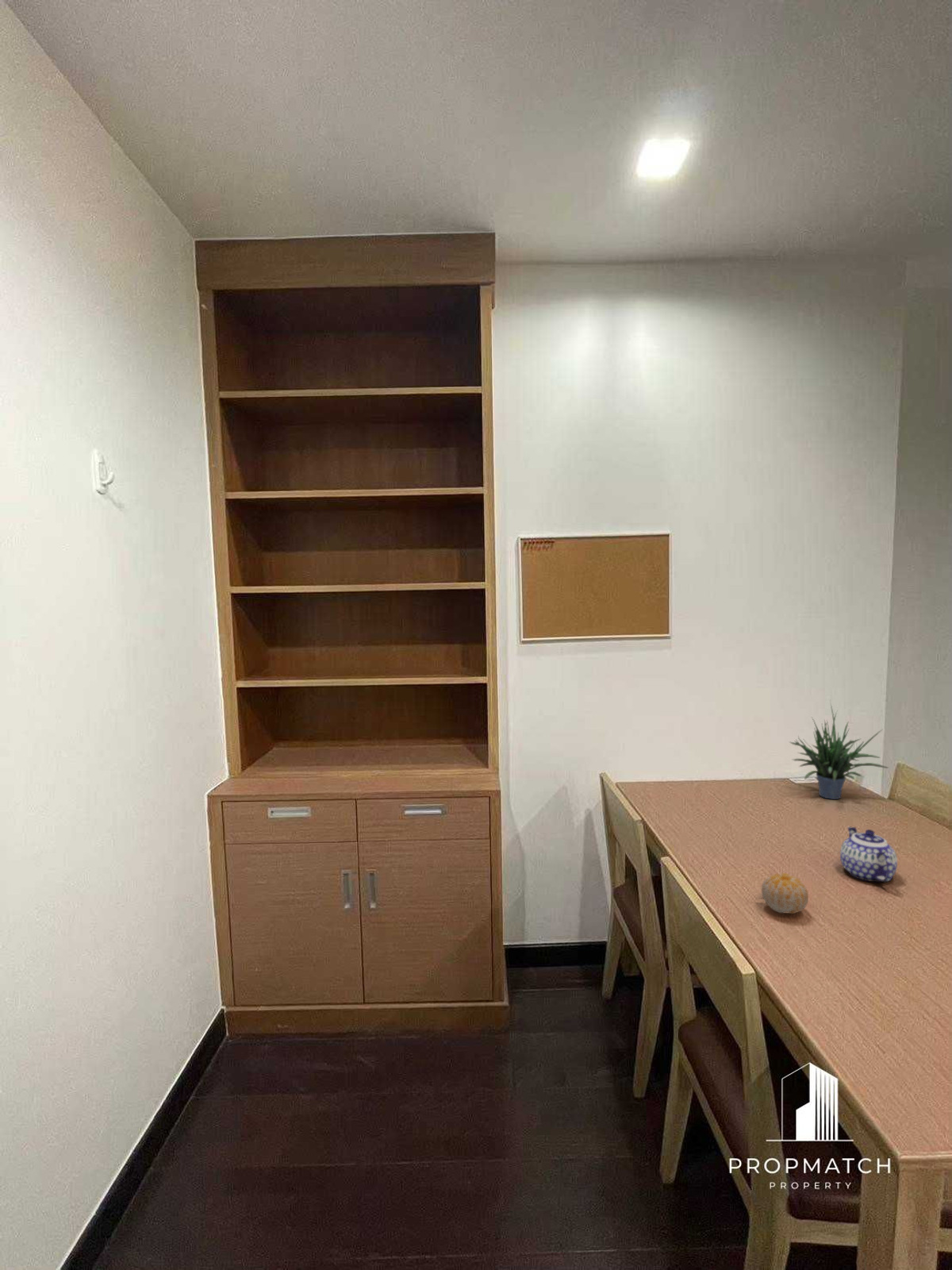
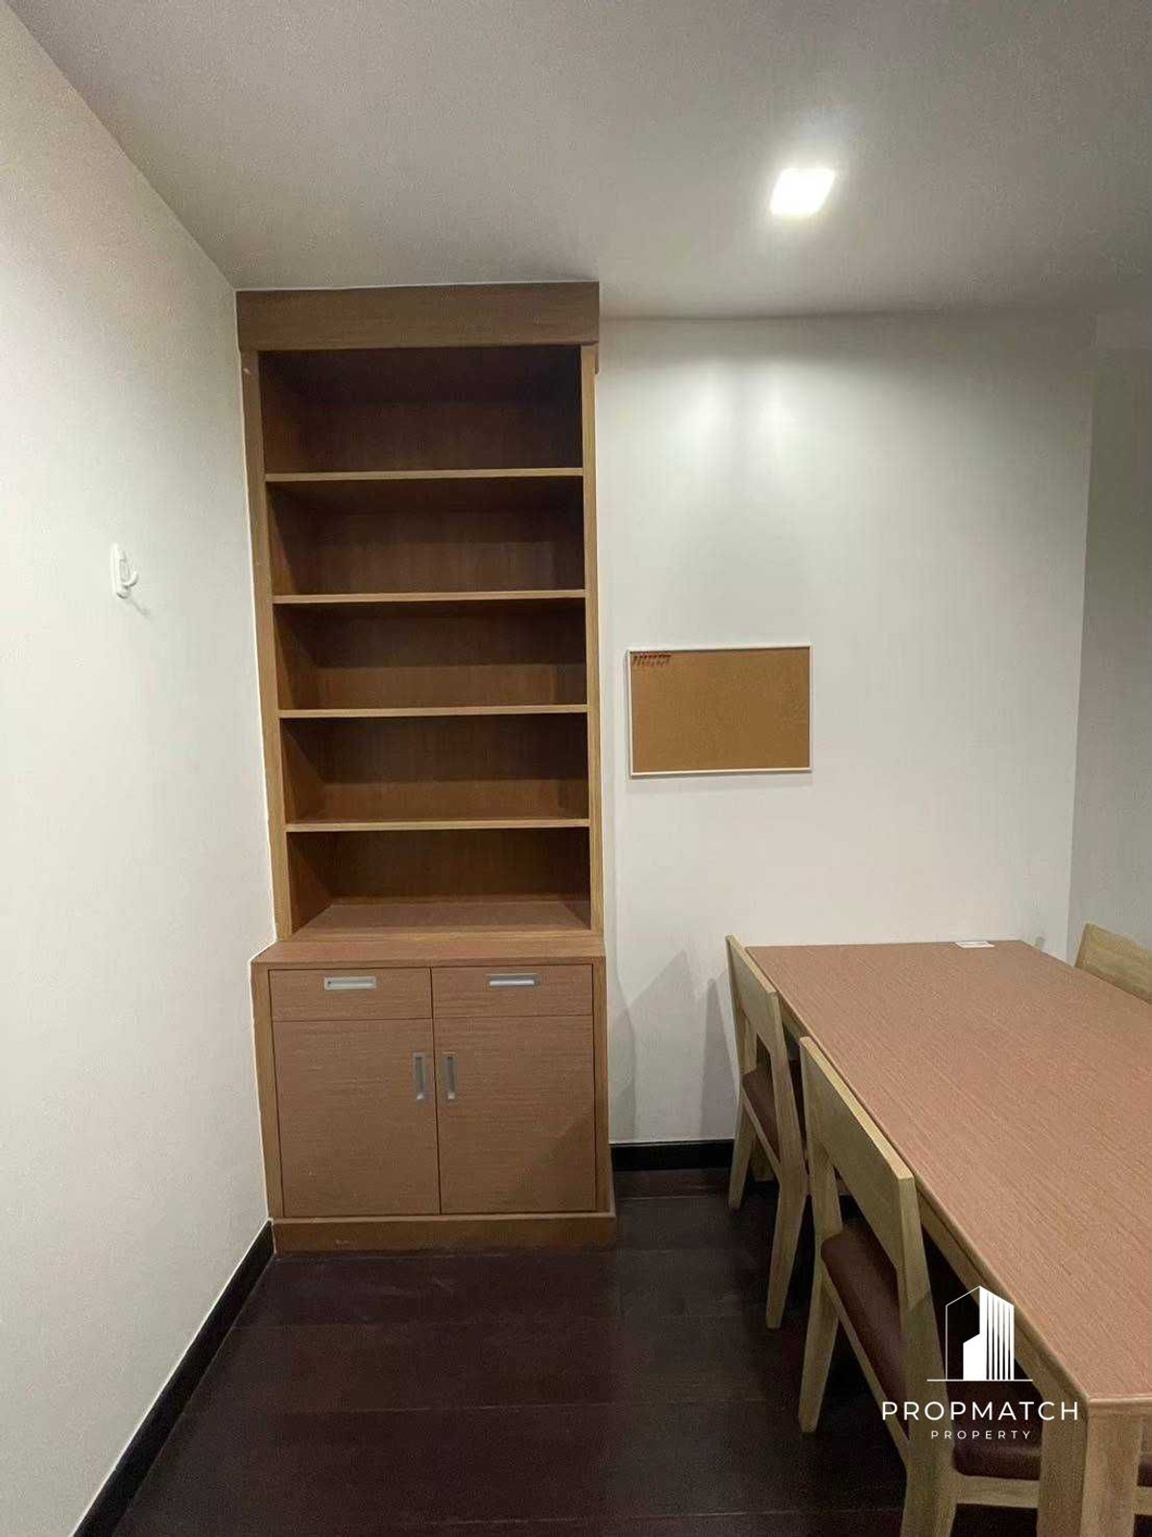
- teapot [839,825,898,883]
- potted plant [789,699,889,800]
- fruit [761,872,809,914]
